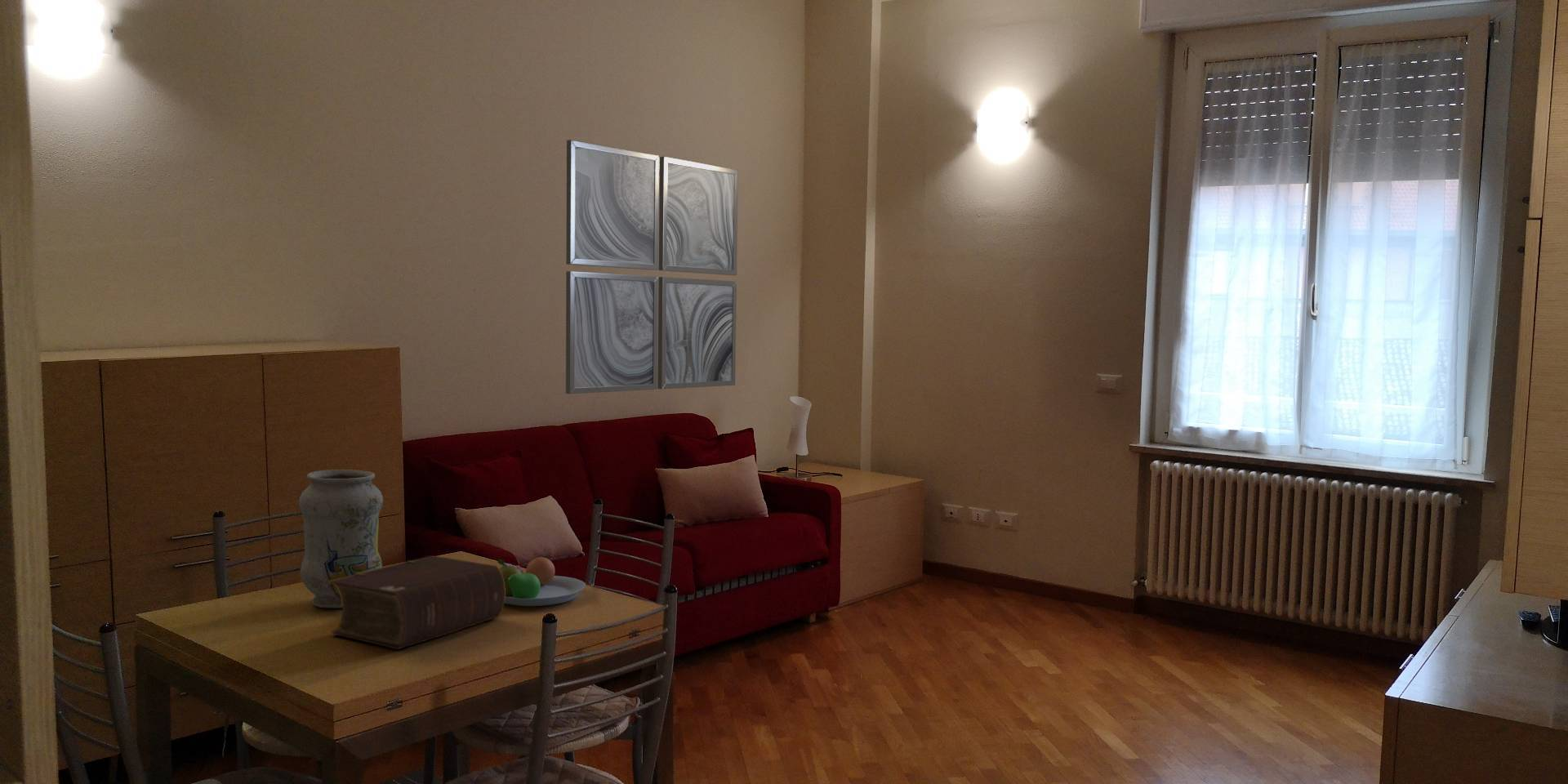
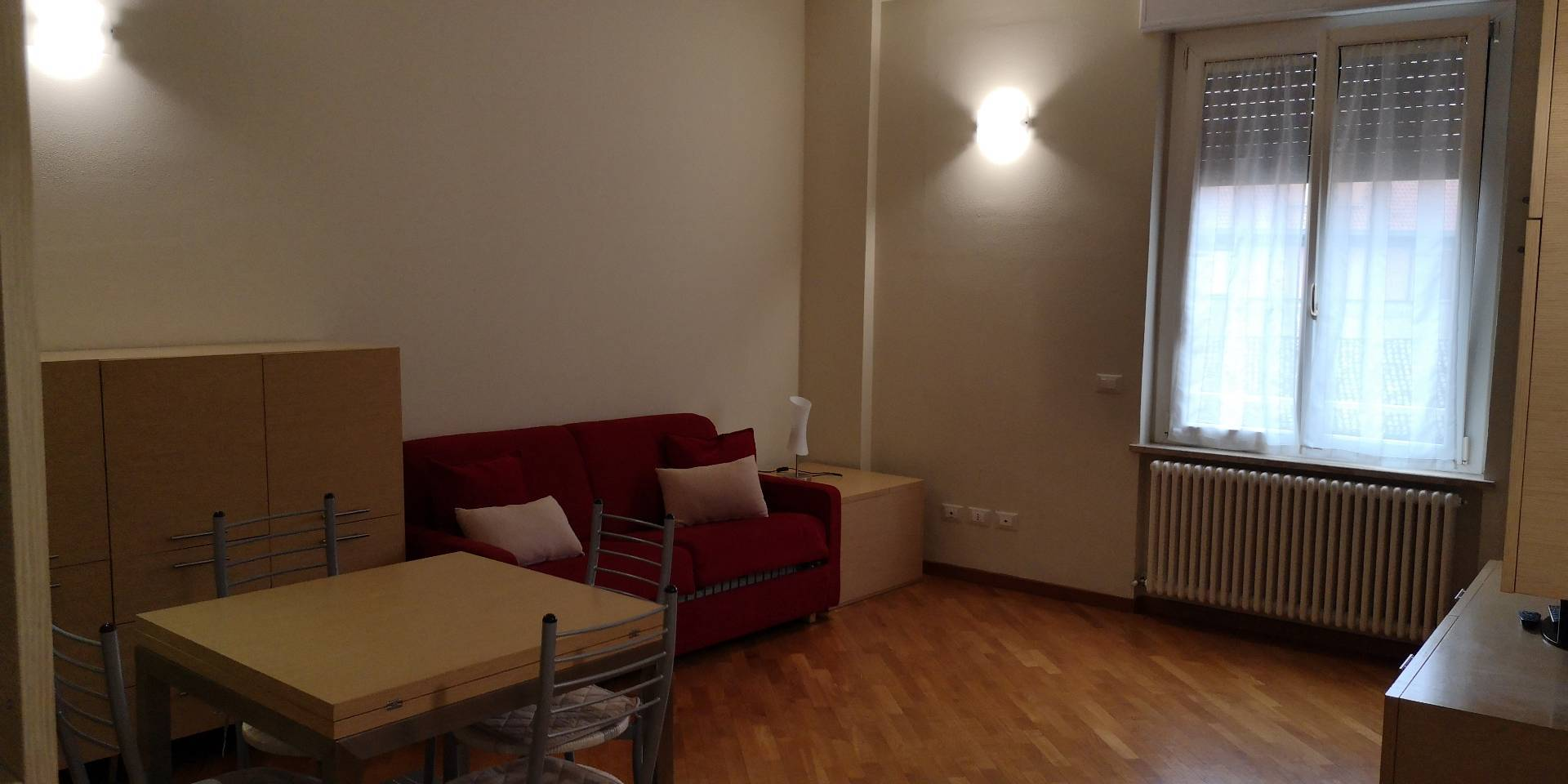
- bible [328,555,506,650]
- fruit bowl [497,555,586,607]
- wall art [565,139,739,394]
- vase [298,469,384,608]
